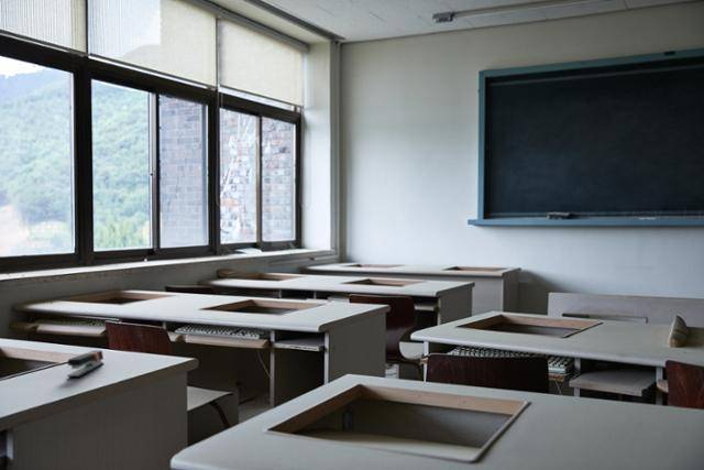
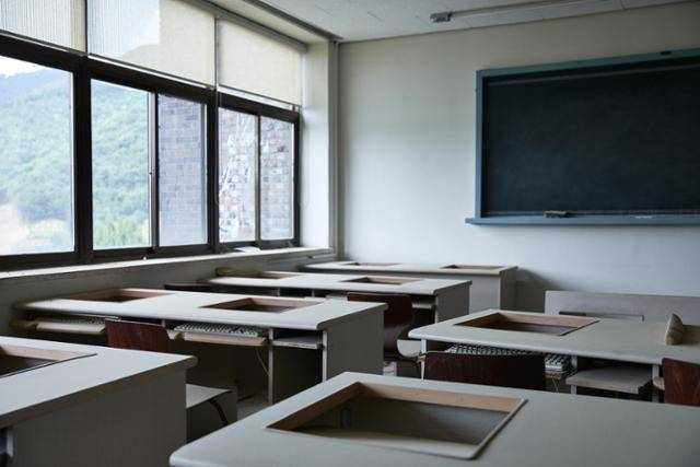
- stapler [66,350,105,379]
